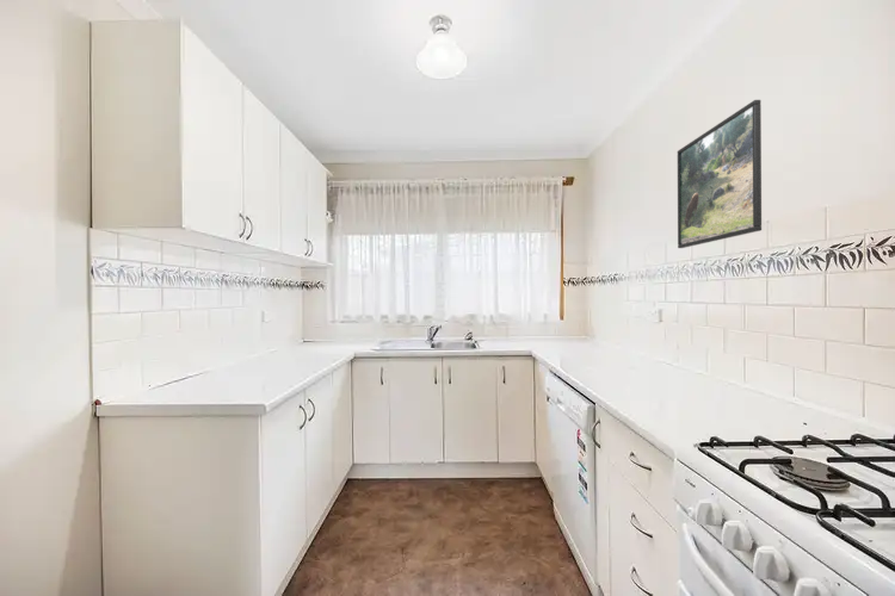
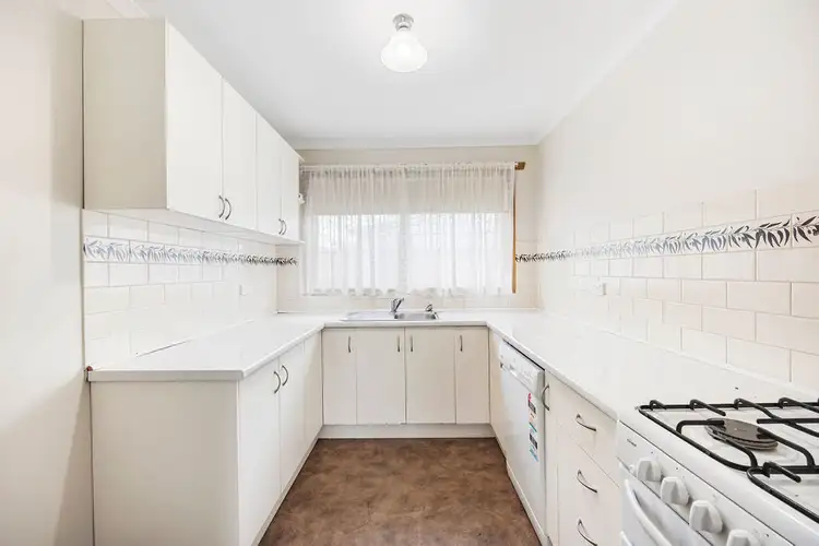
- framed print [677,99,763,249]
